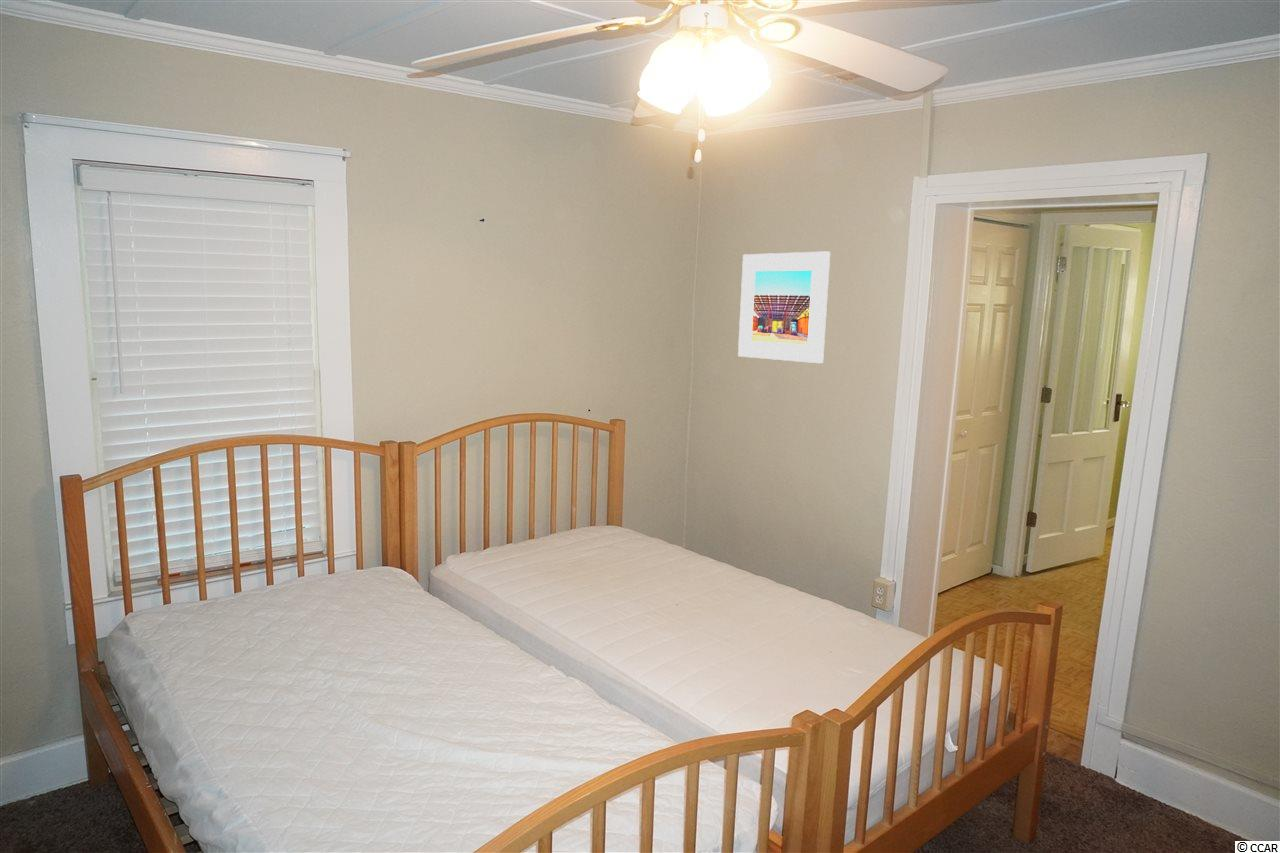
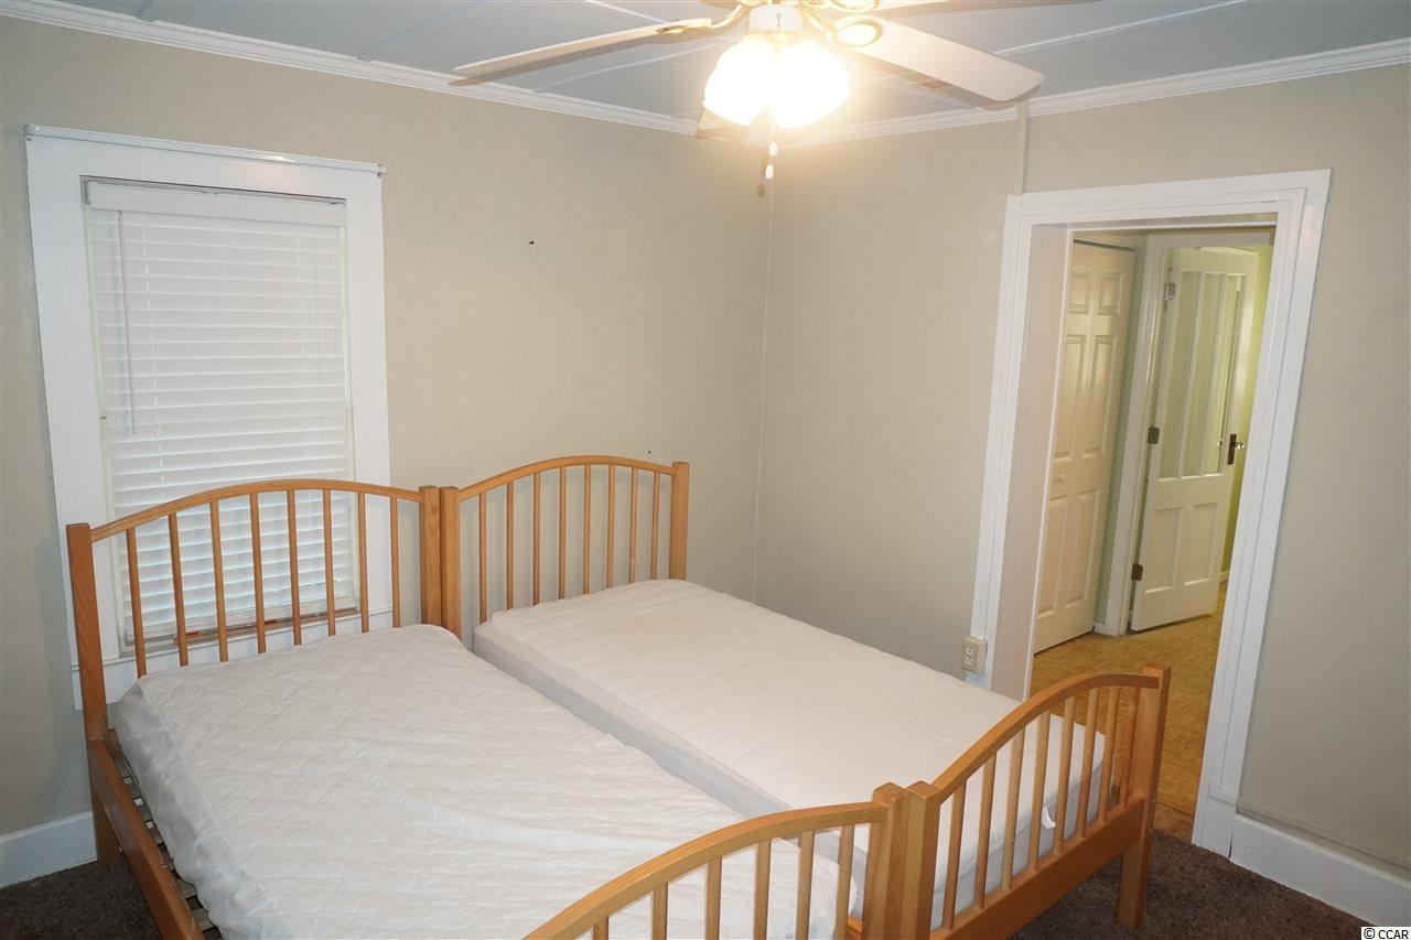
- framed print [737,250,831,364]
